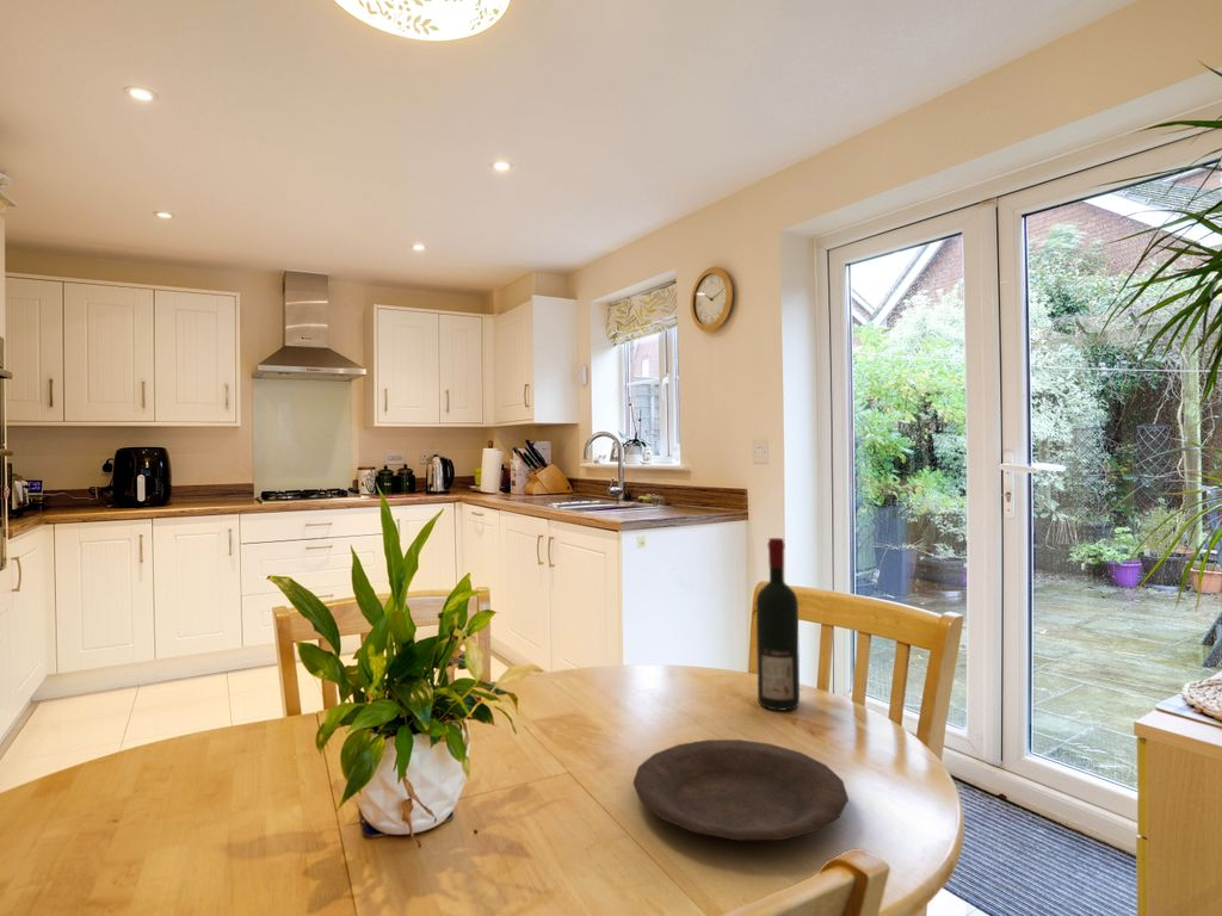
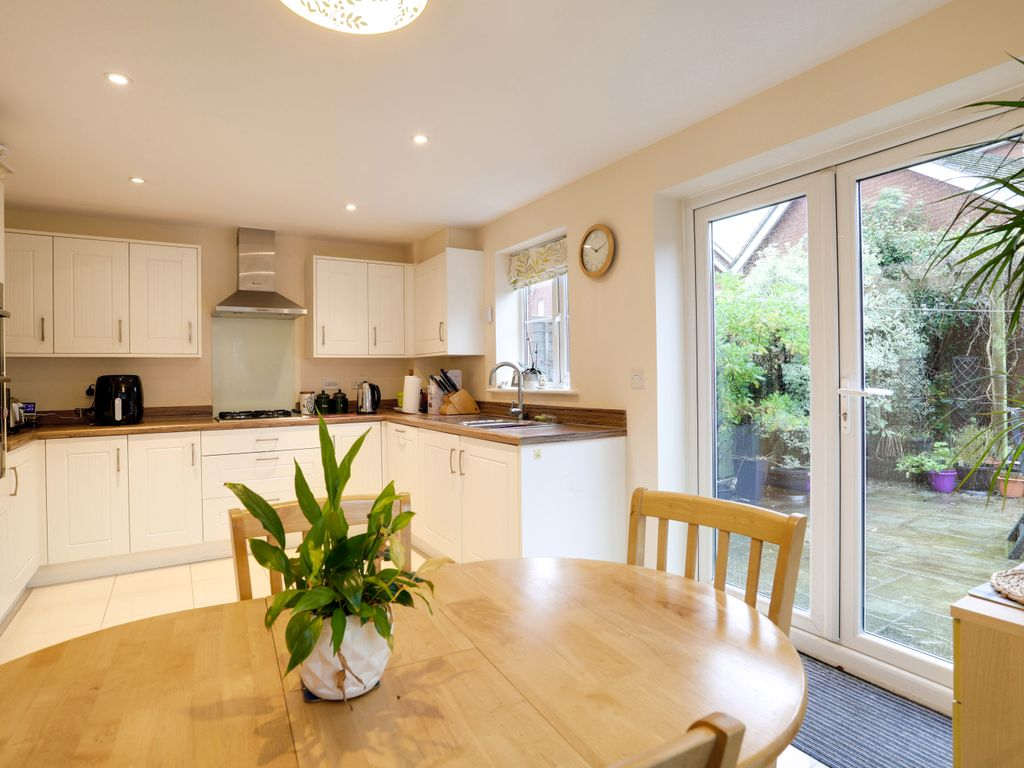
- plate [632,738,850,841]
- alcohol [755,537,801,711]
